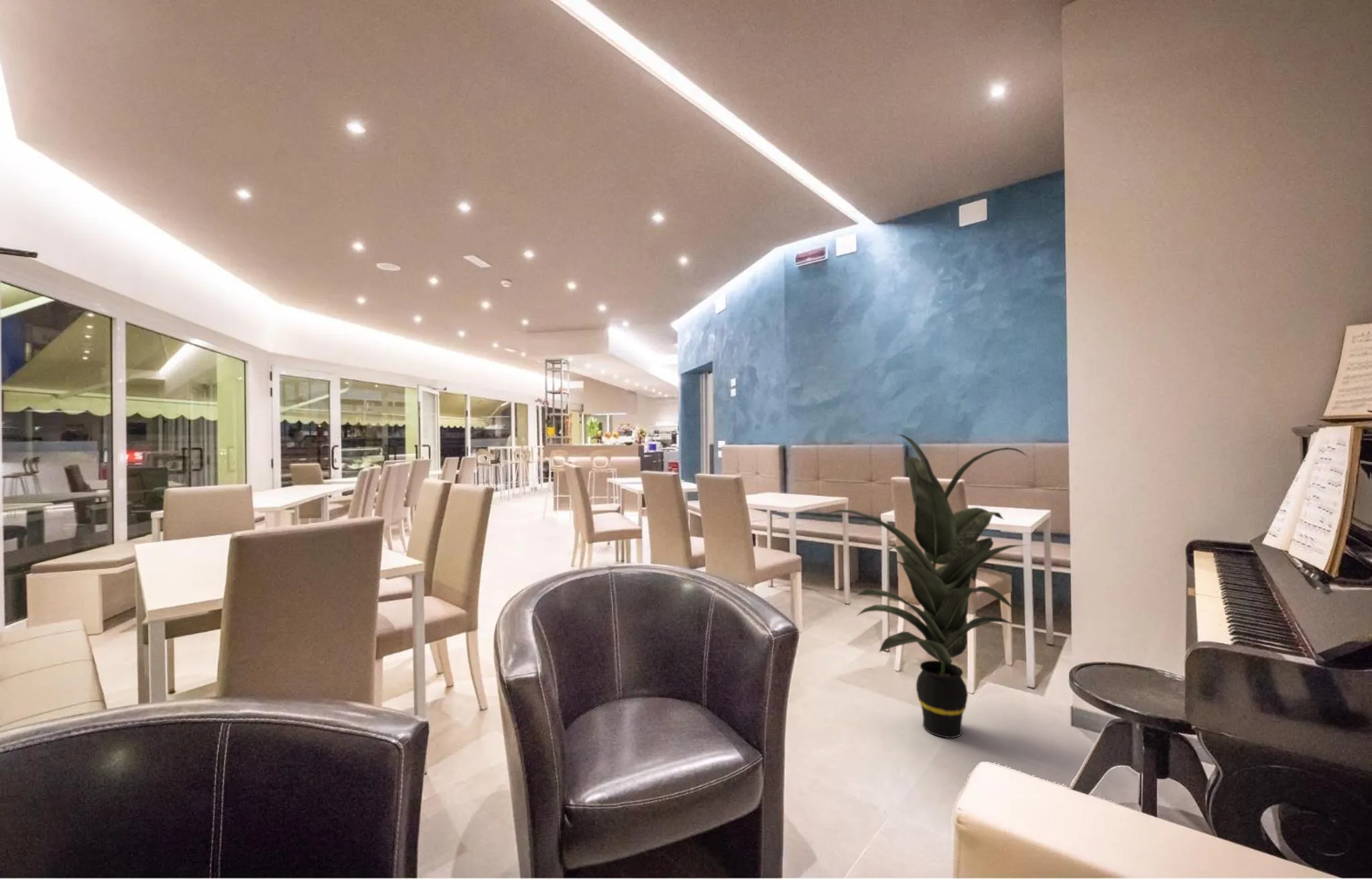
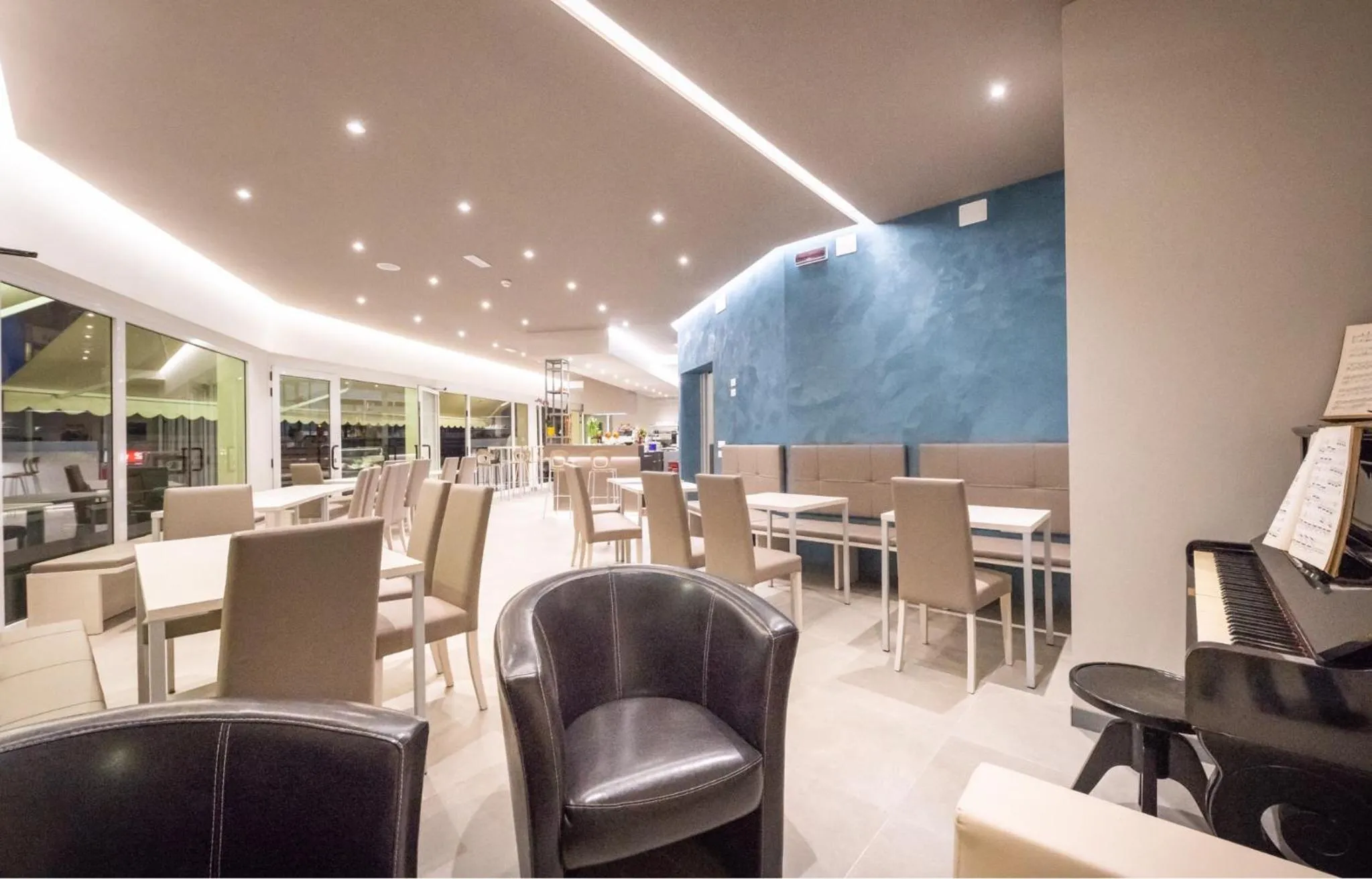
- indoor plant [826,433,1028,739]
